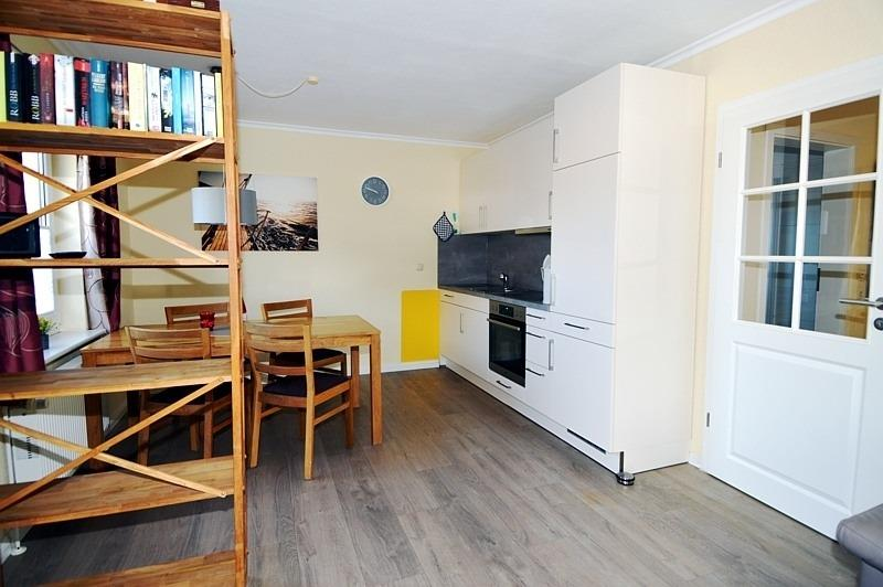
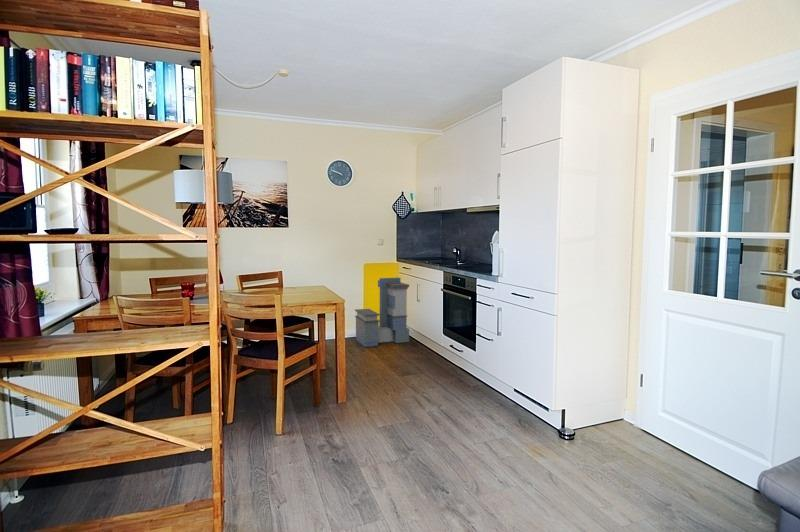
+ storage bin [354,276,410,348]
